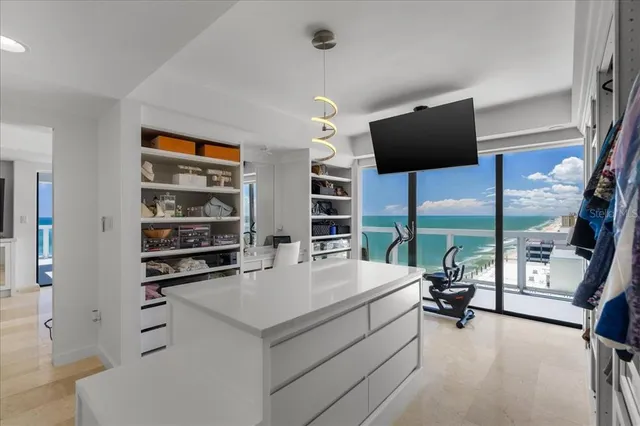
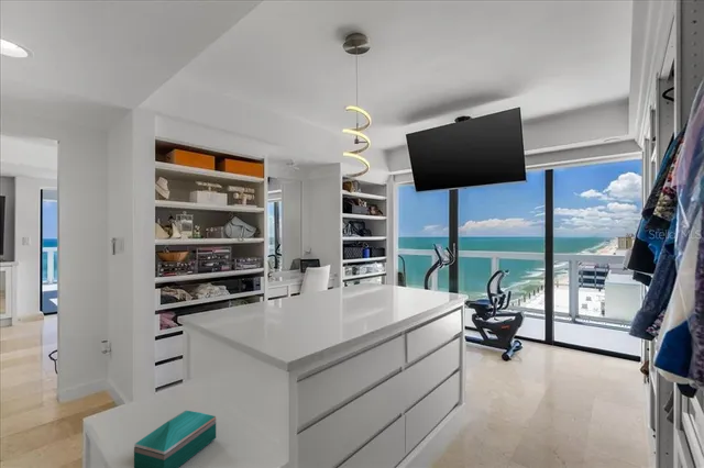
+ jewelry box [133,410,217,468]
